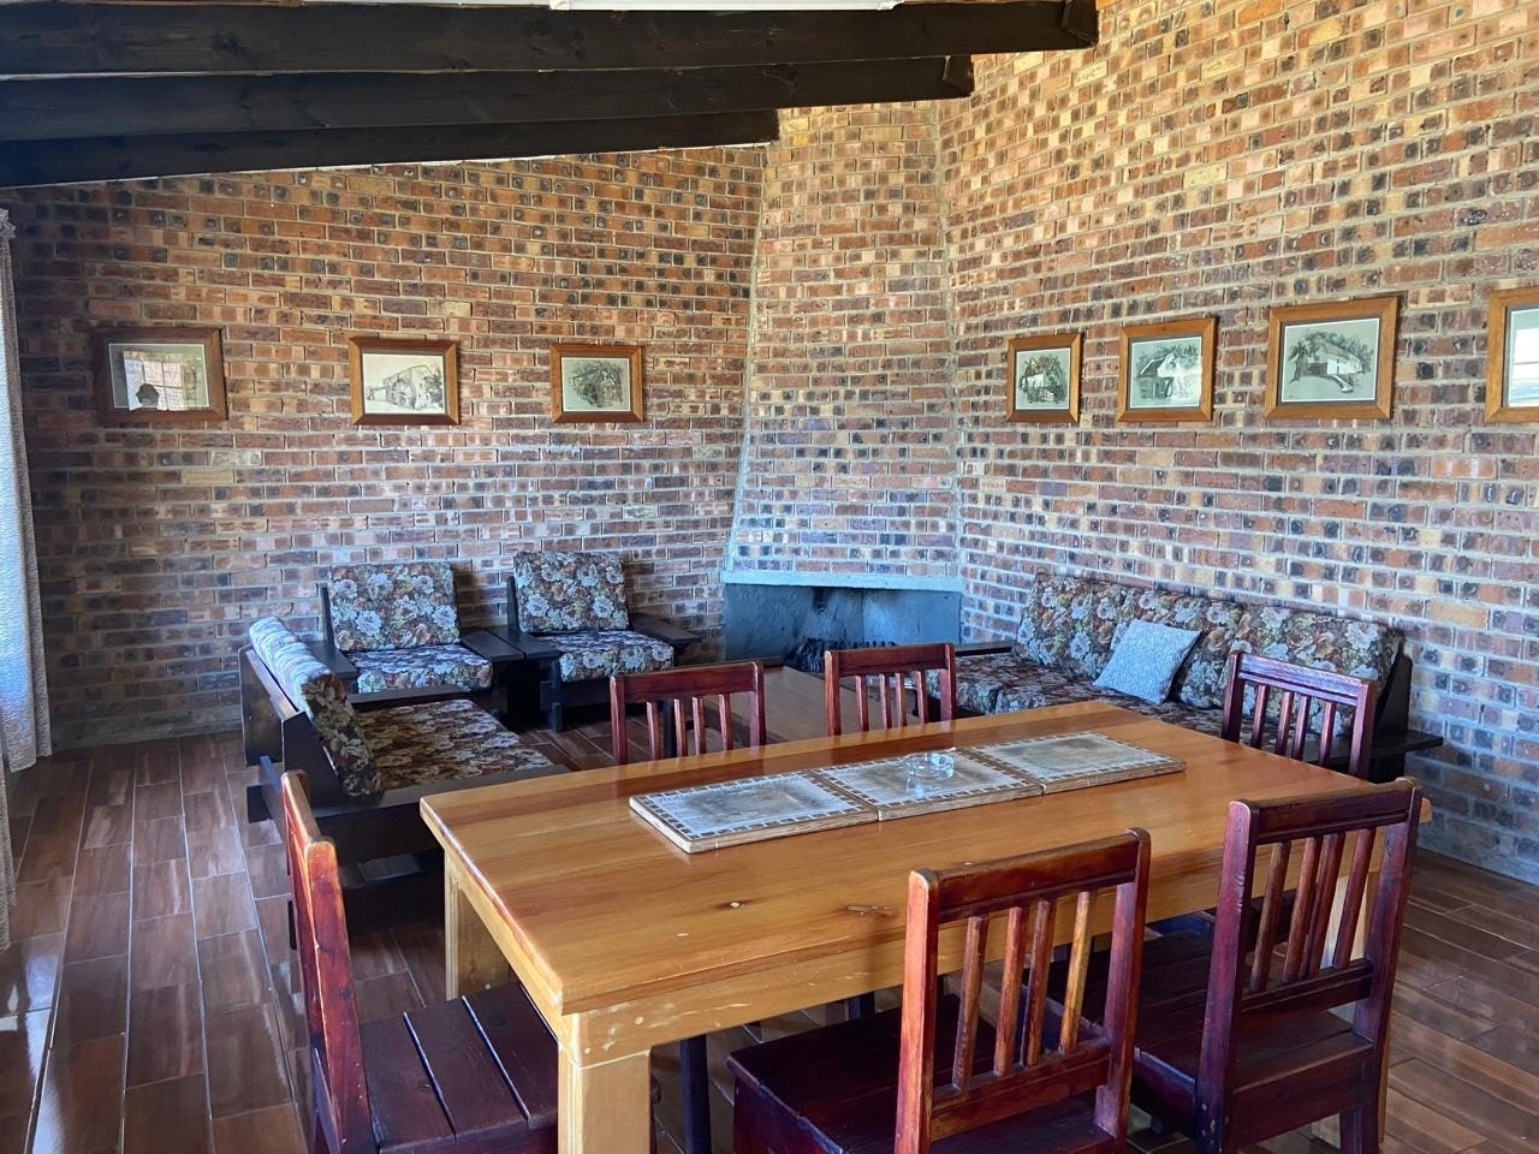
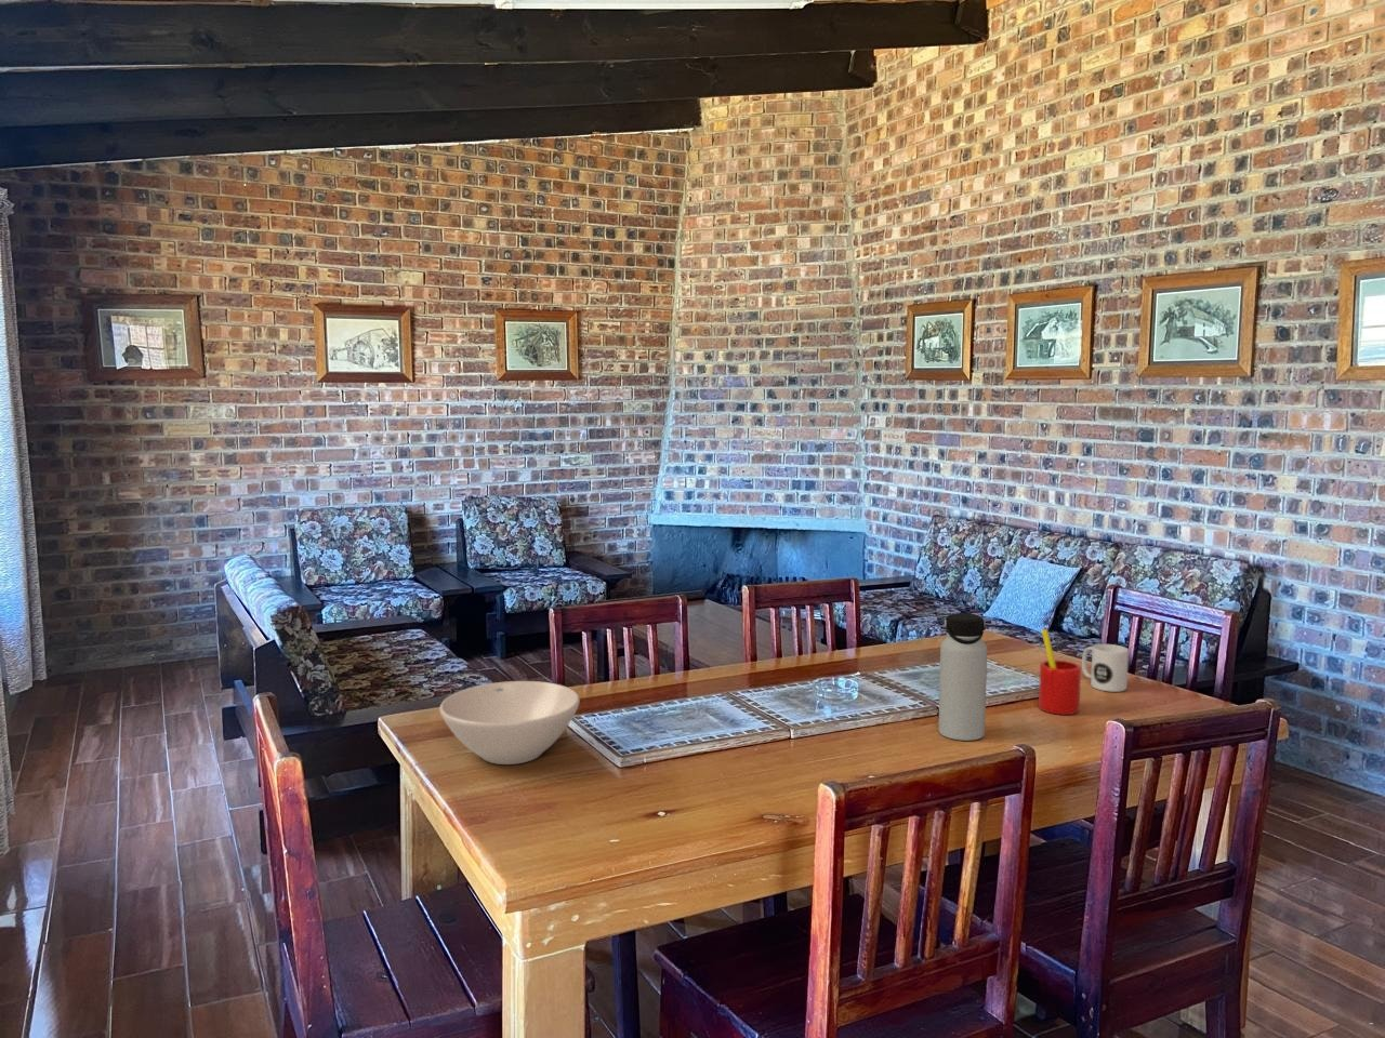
+ water bottle [938,612,988,741]
+ mug [1081,643,1130,693]
+ bowl [438,680,581,765]
+ straw [1038,628,1082,715]
